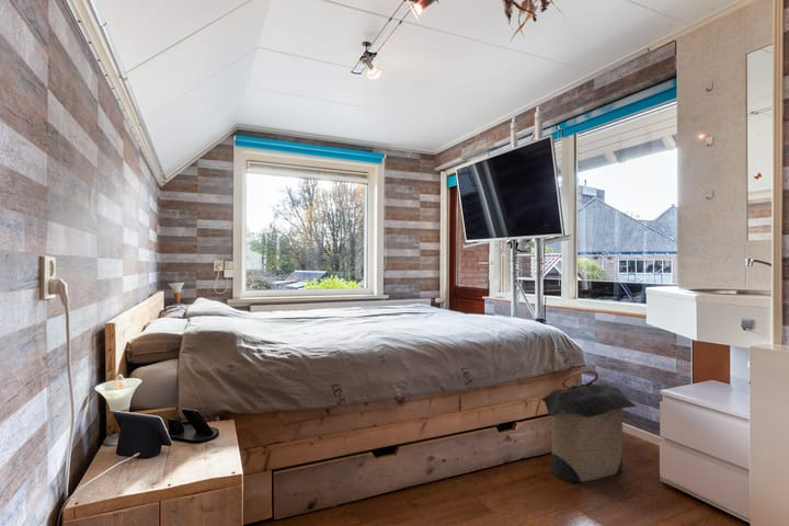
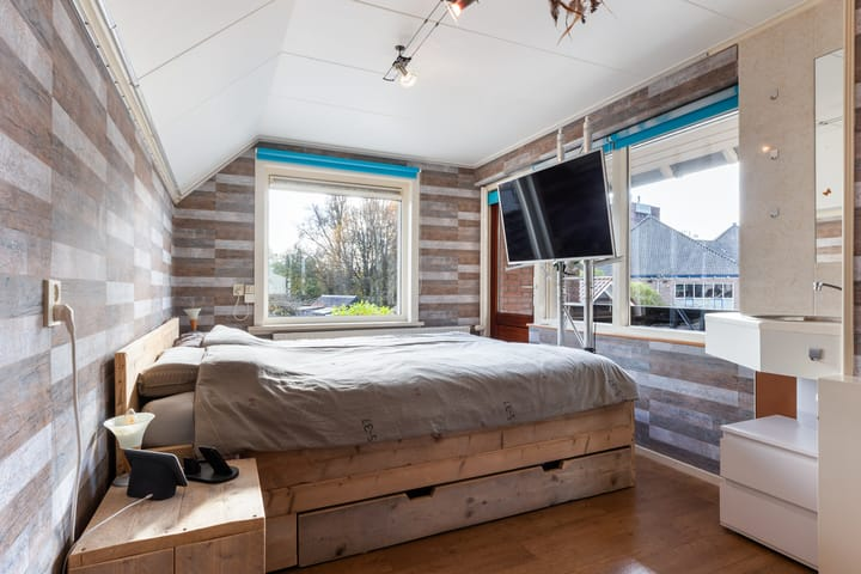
- laundry hamper [540,369,638,483]
